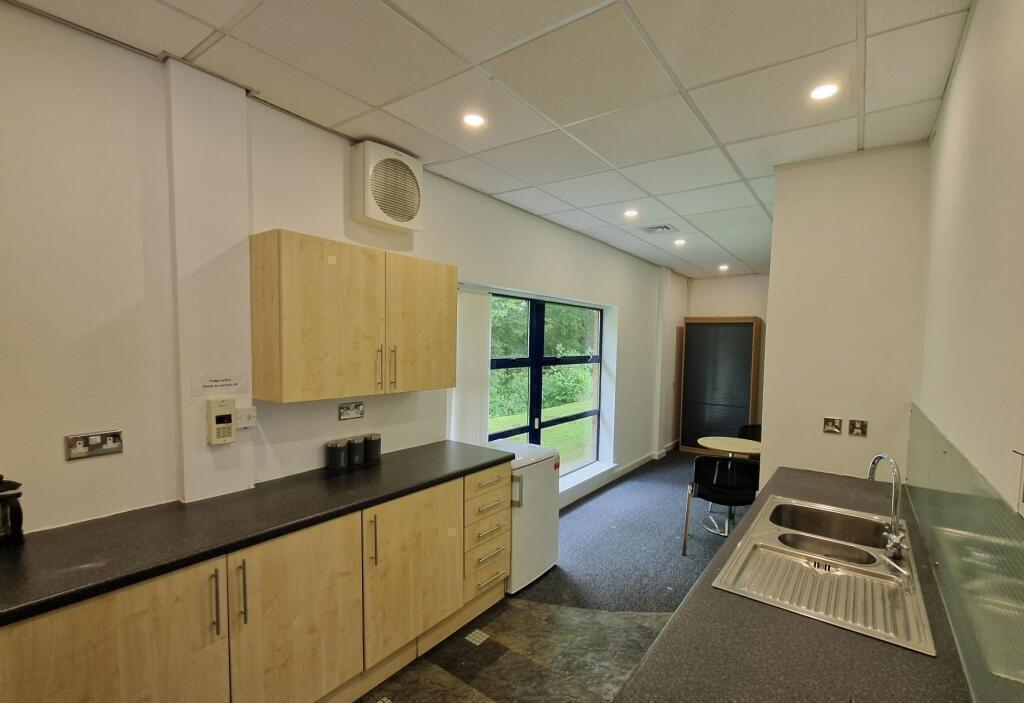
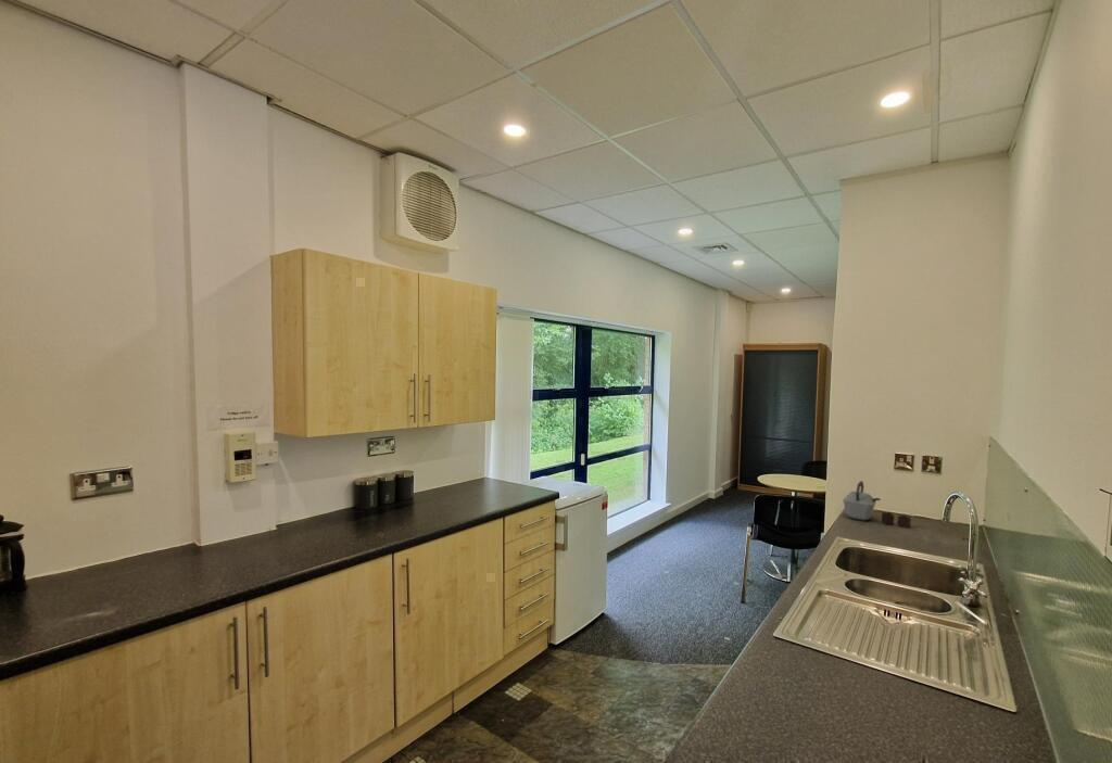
+ kettle [842,480,912,529]
